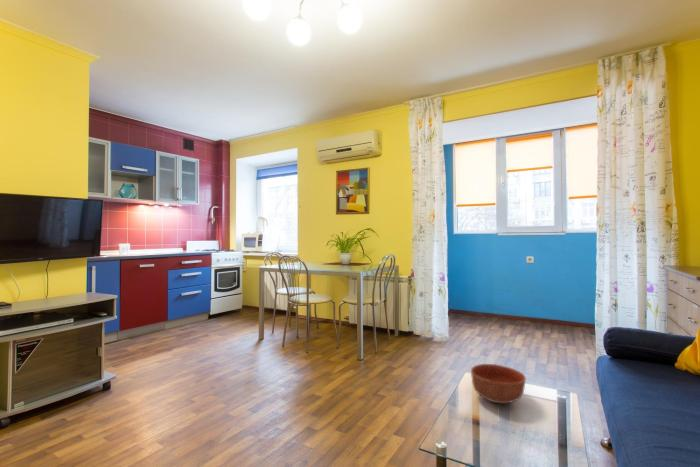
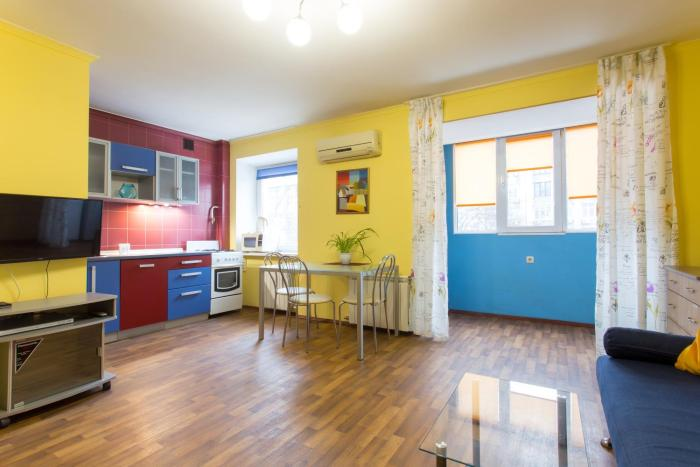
- bowl [470,363,527,404]
